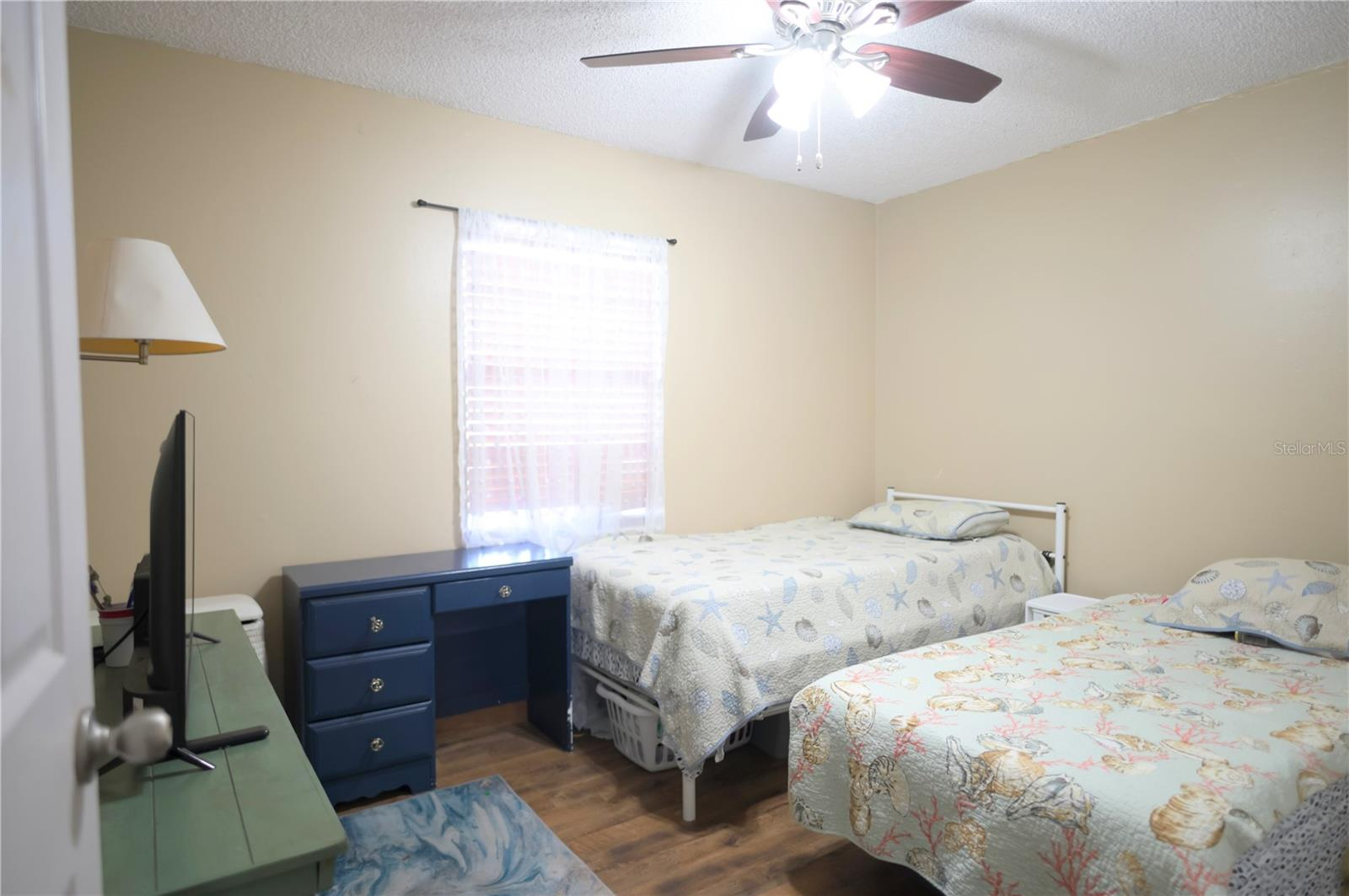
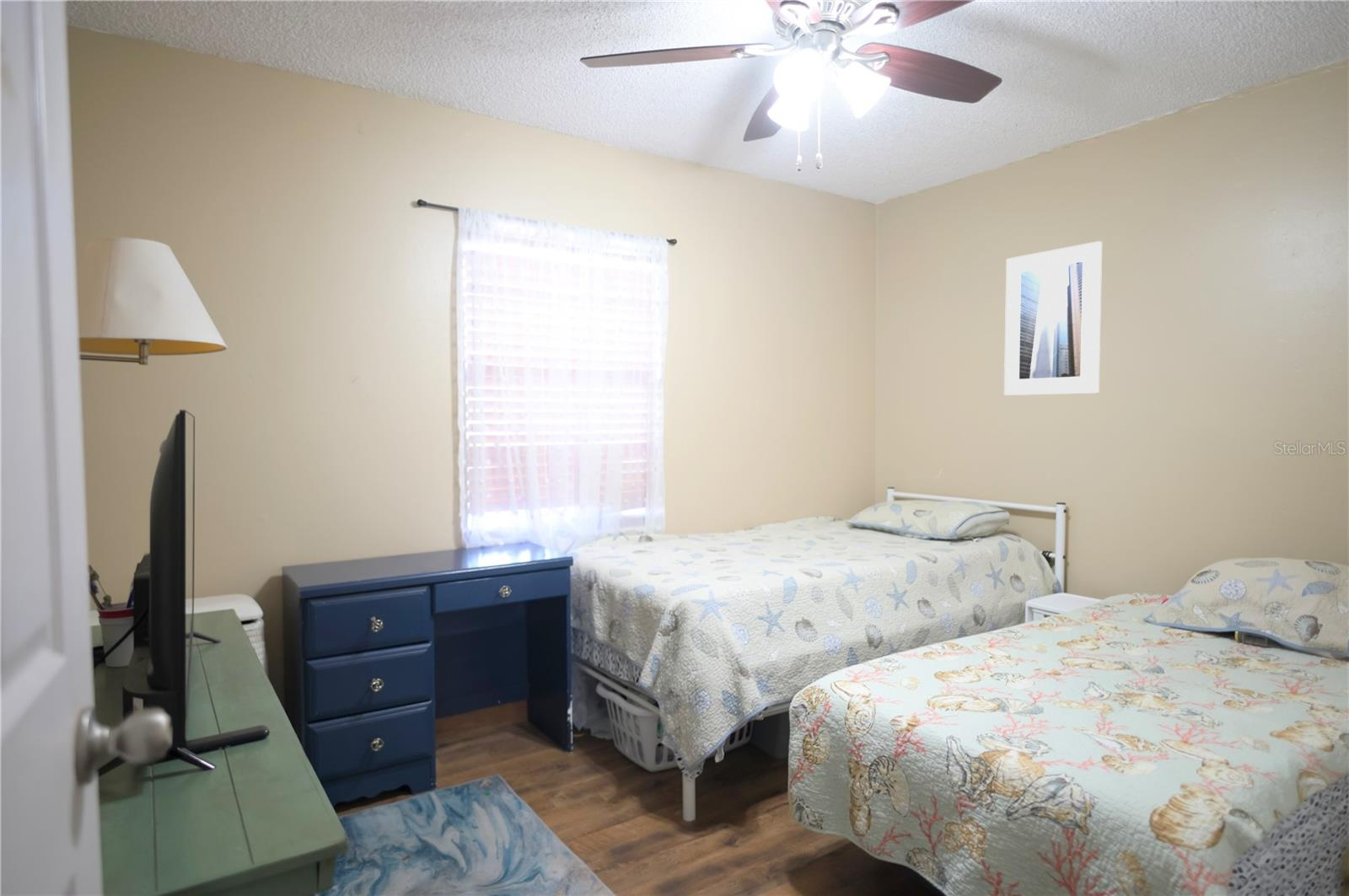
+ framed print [1003,240,1103,396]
